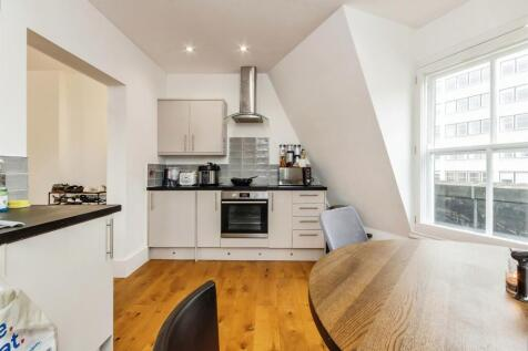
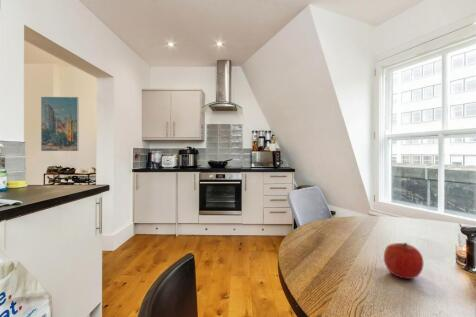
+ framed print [40,96,80,152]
+ apple [383,242,425,280]
